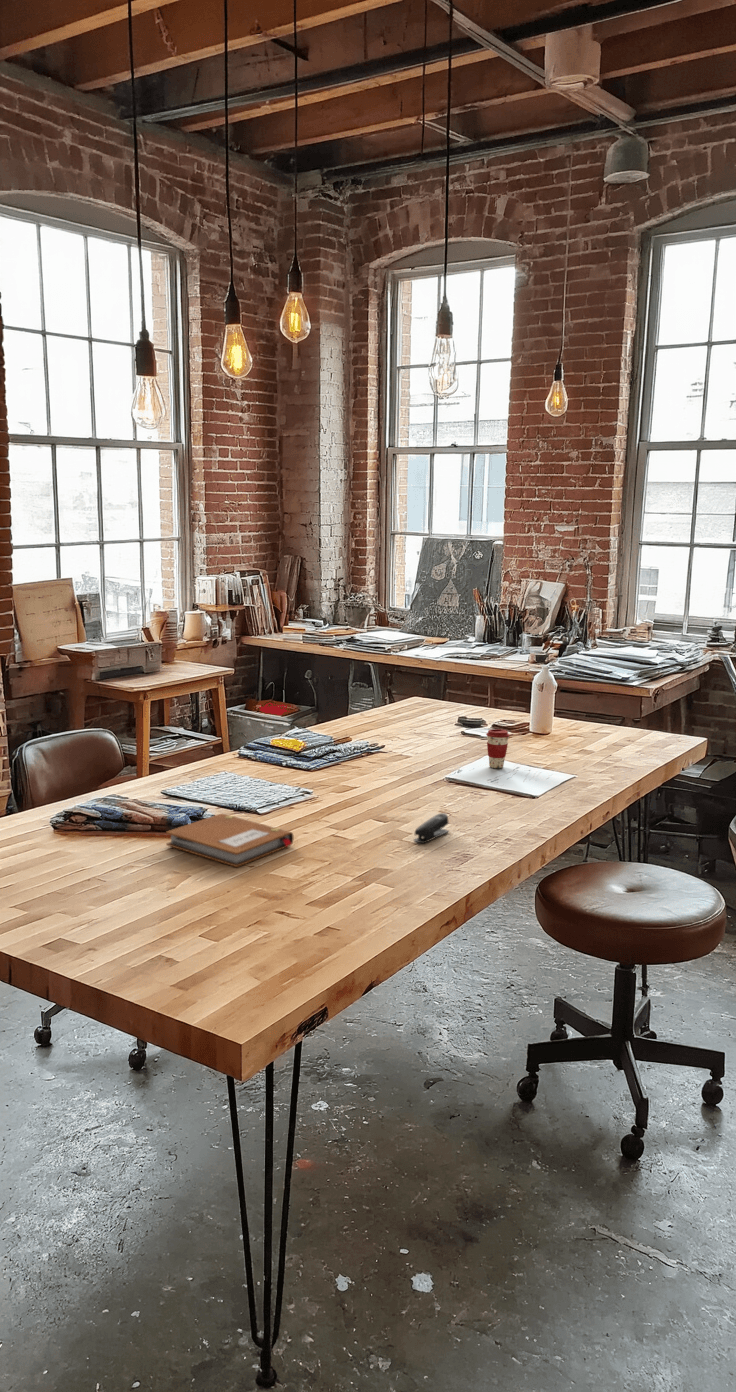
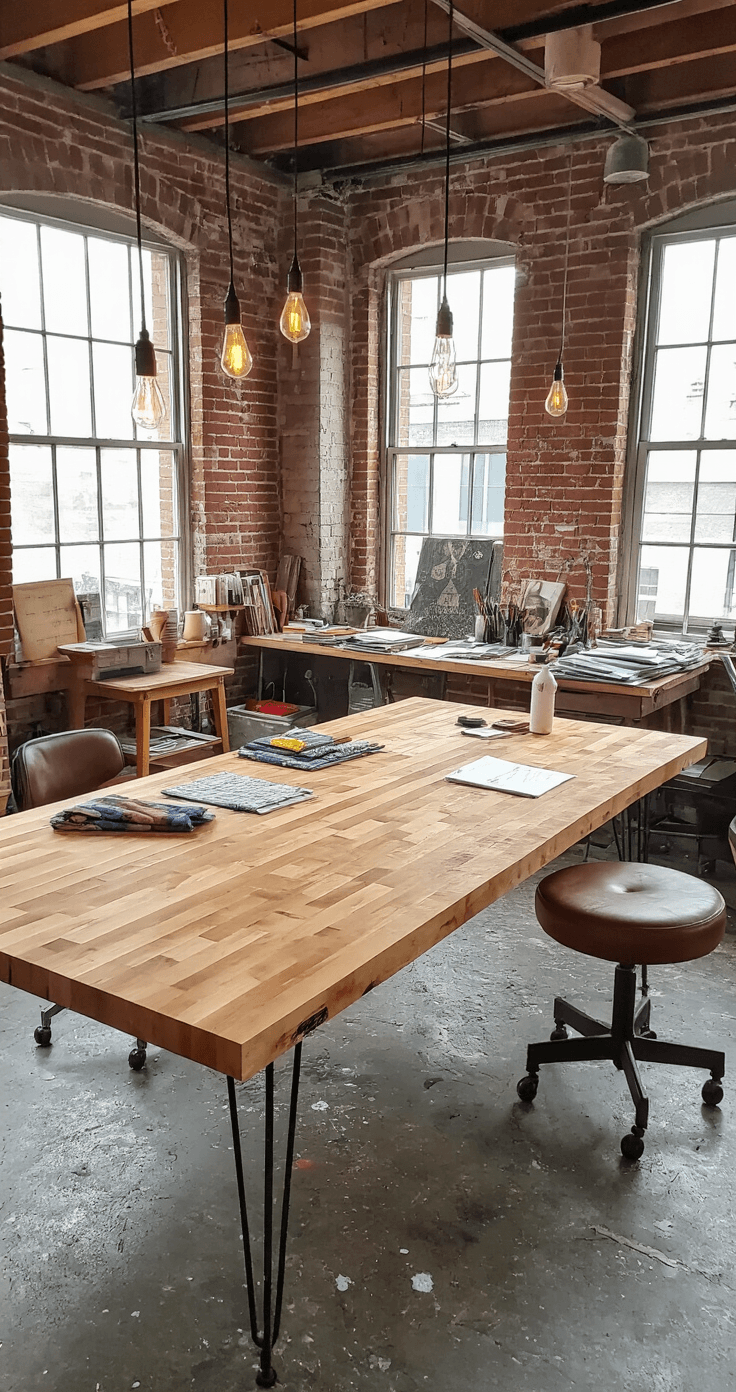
- stapler [413,812,450,844]
- notebook [165,812,294,868]
- coffee cup [485,728,510,769]
